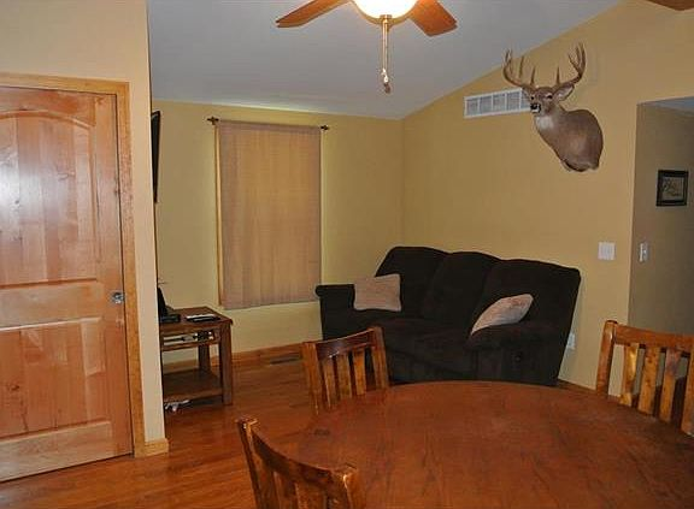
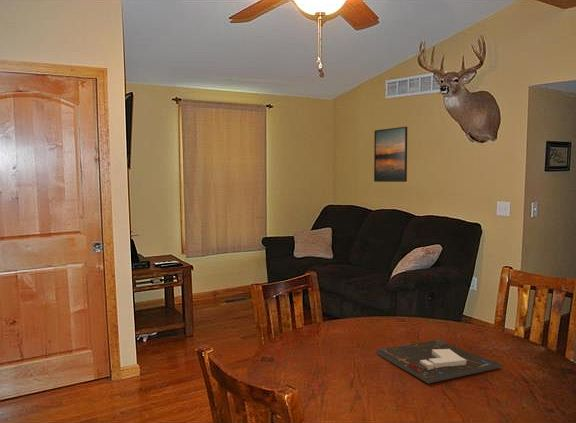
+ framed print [373,126,408,183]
+ board game [376,339,501,384]
